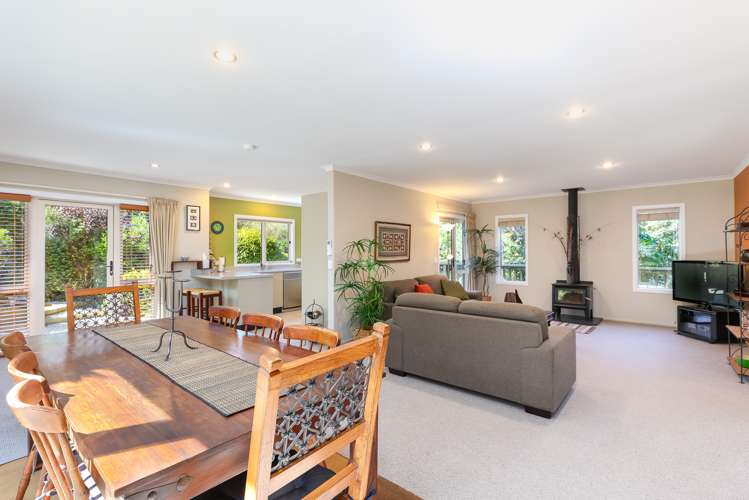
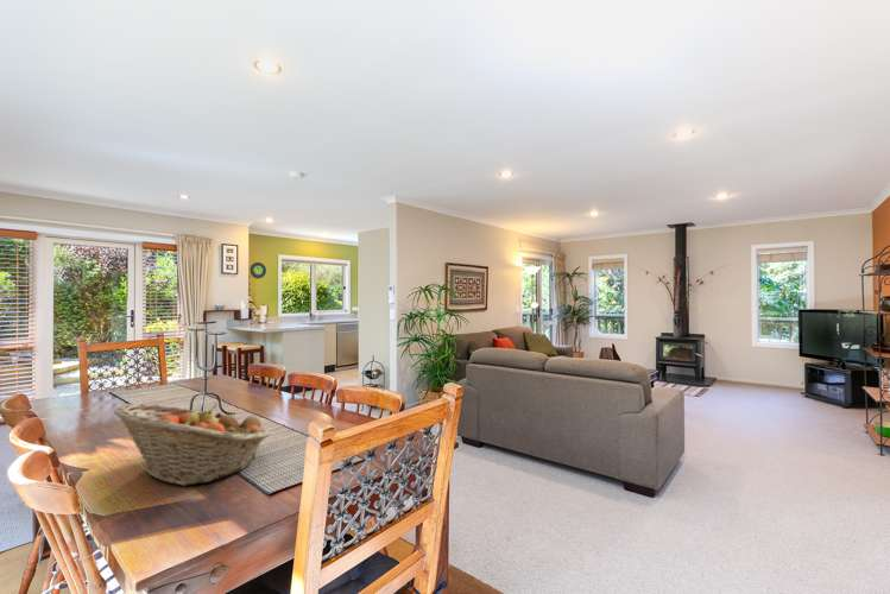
+ fruit basket [113,402,271,487]
